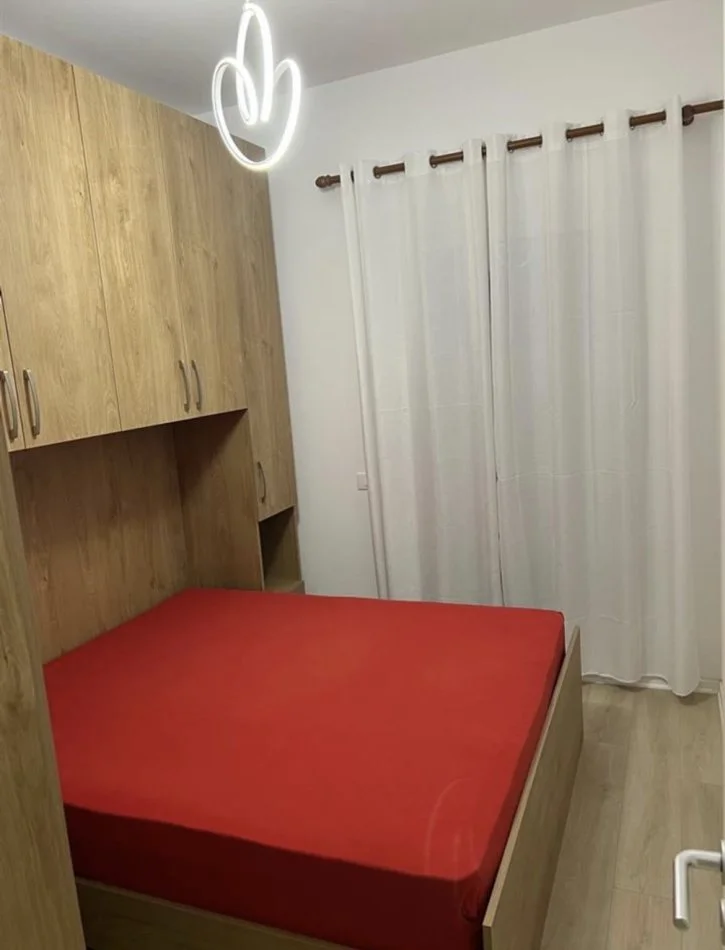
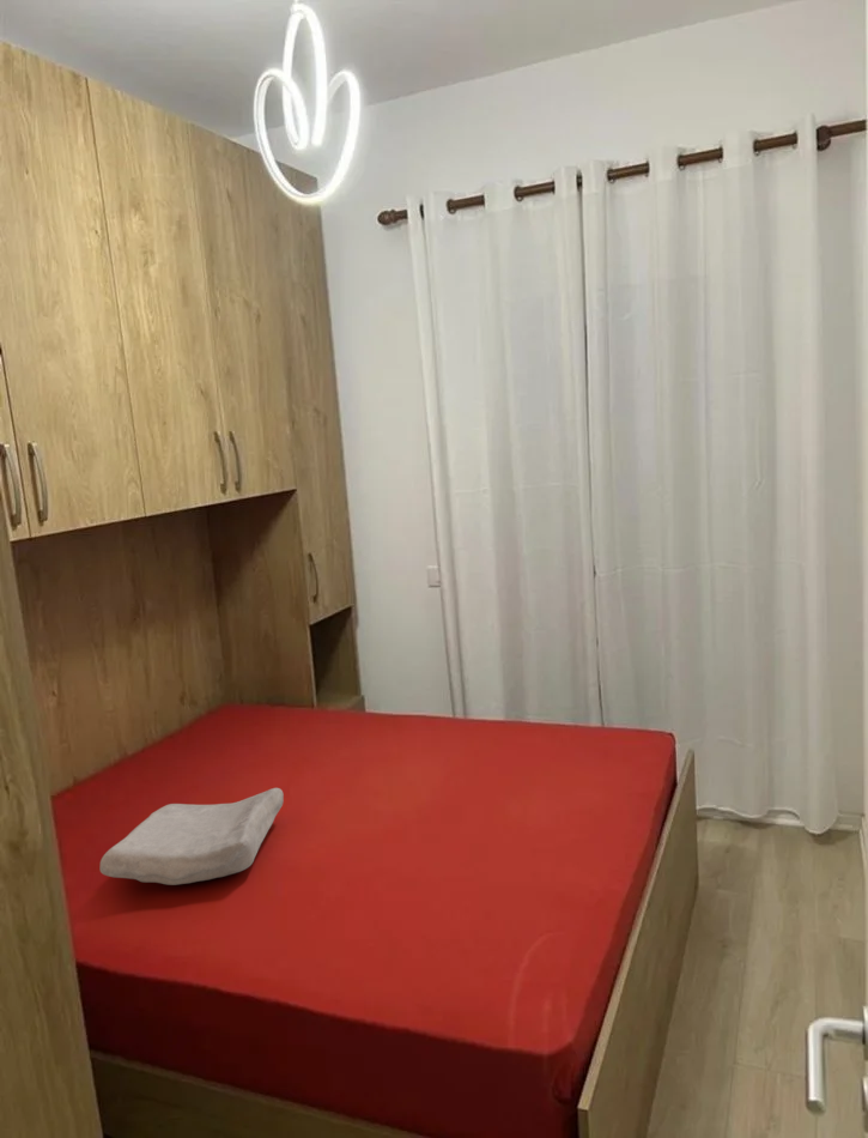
+ soap bar [99,787,285,886]
